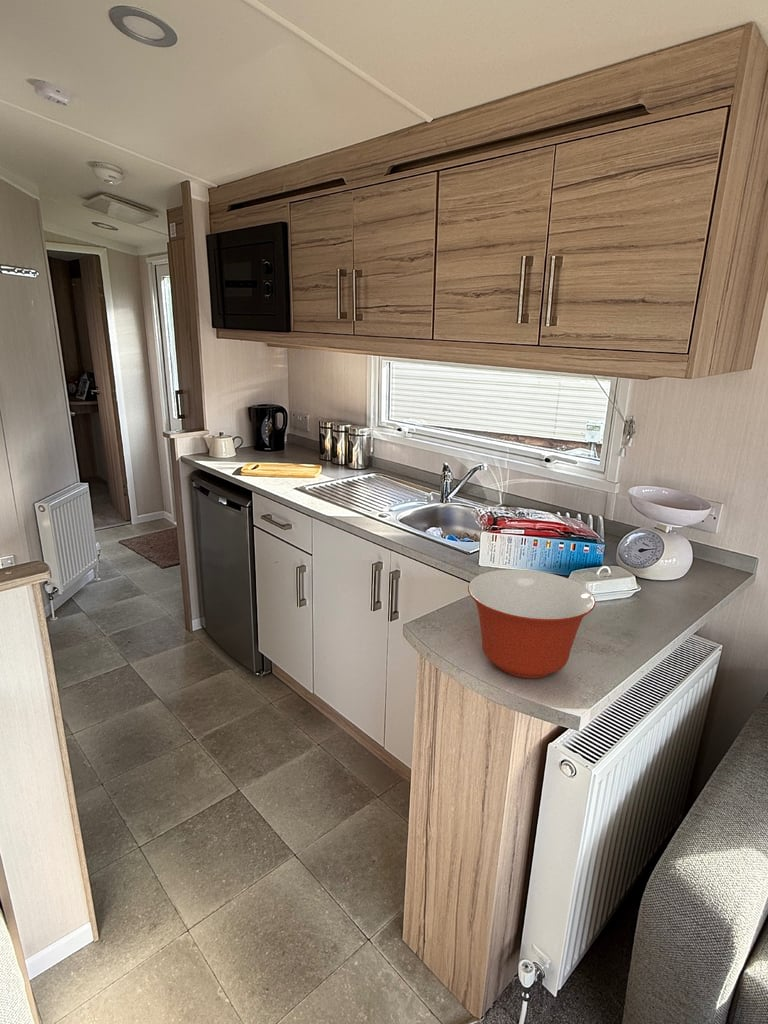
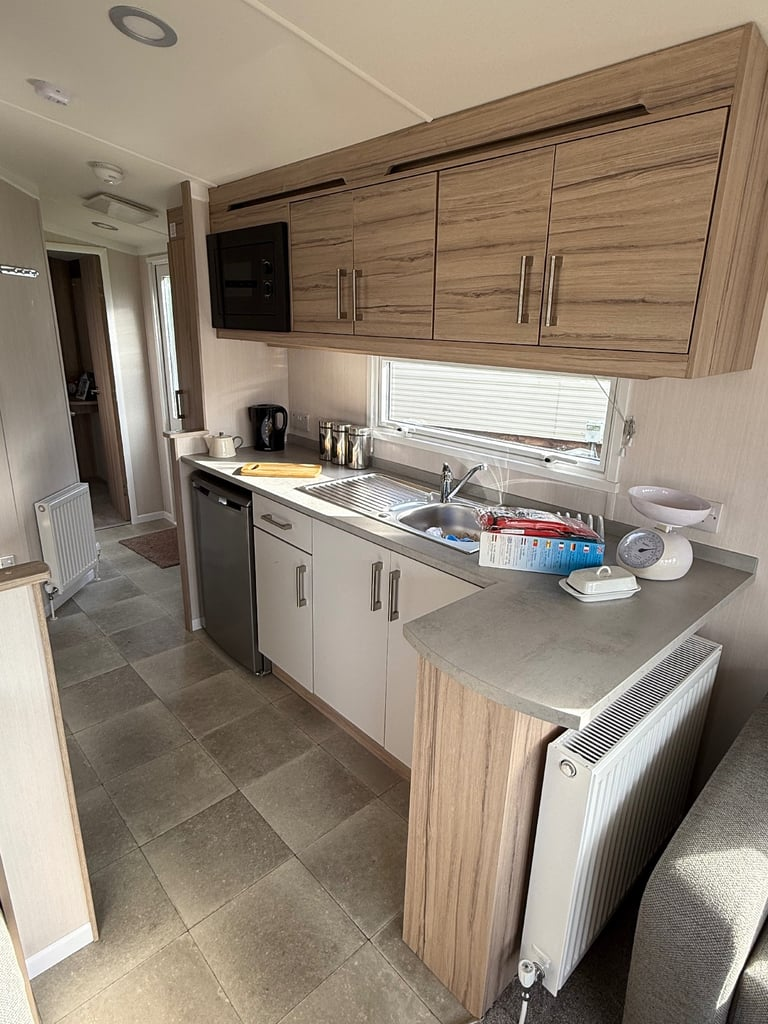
- mixing bowl [467,569,596,679]
